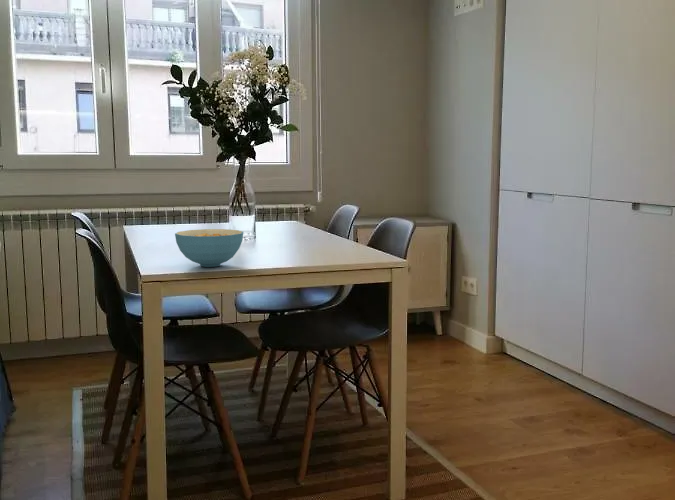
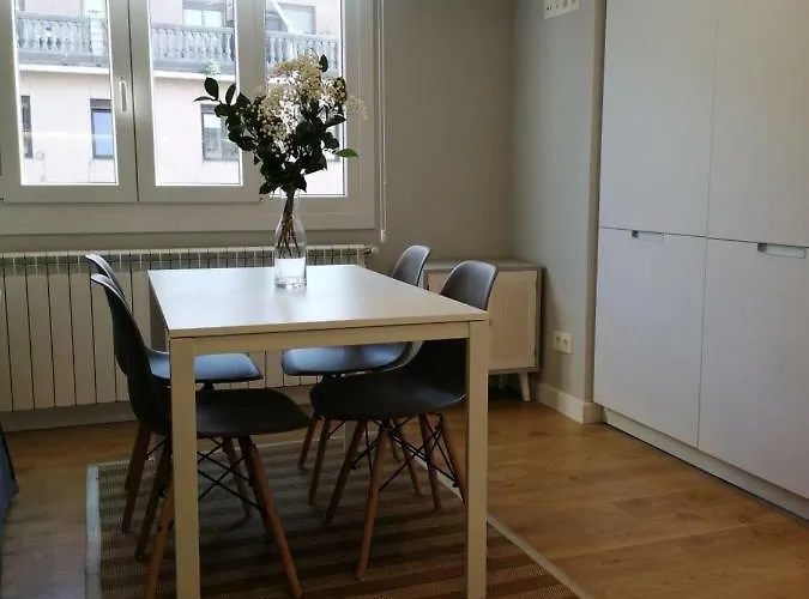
- cereal bowl [174,228,244,268]
